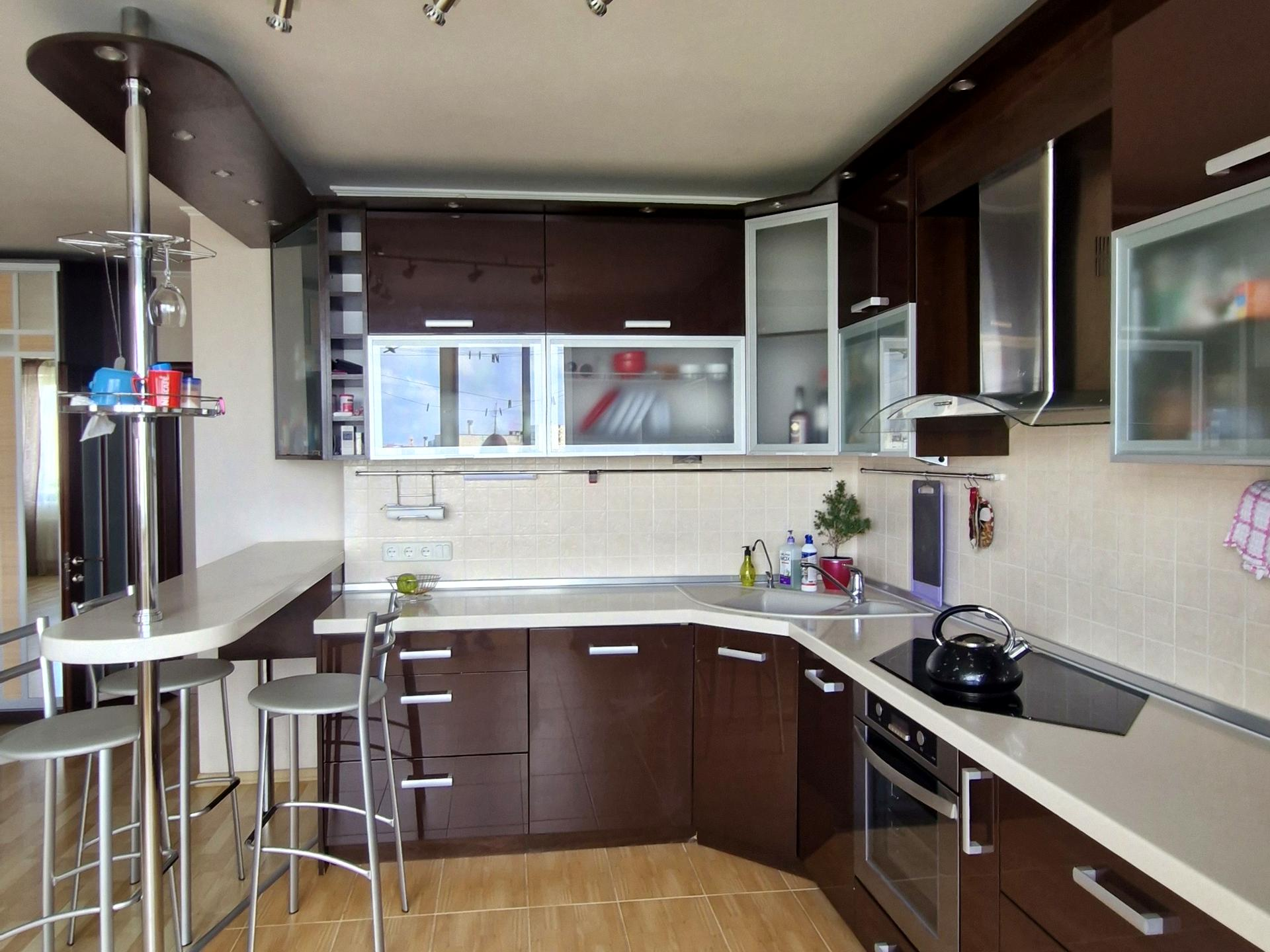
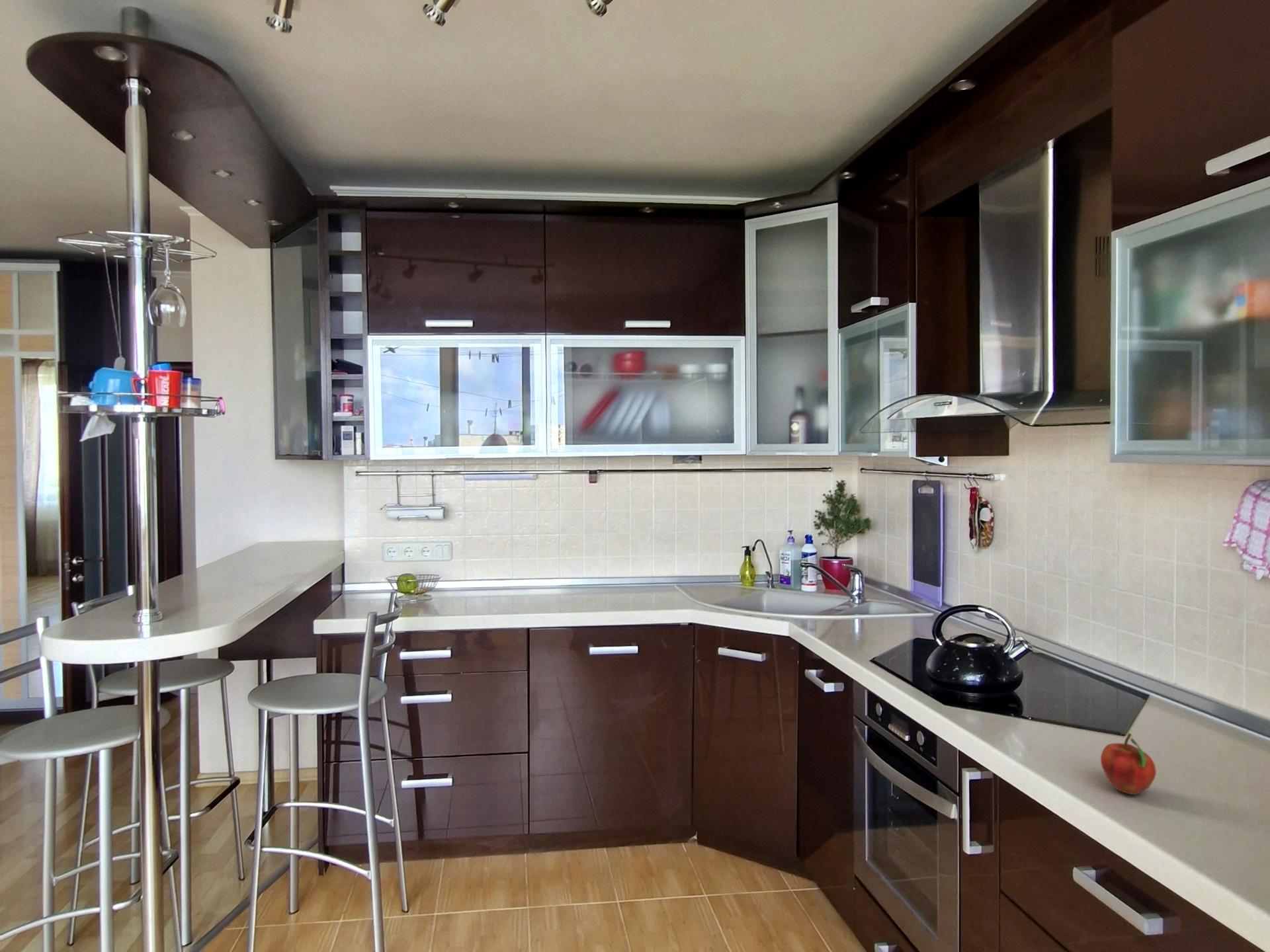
+ fruit [1100,733,1157,795]
